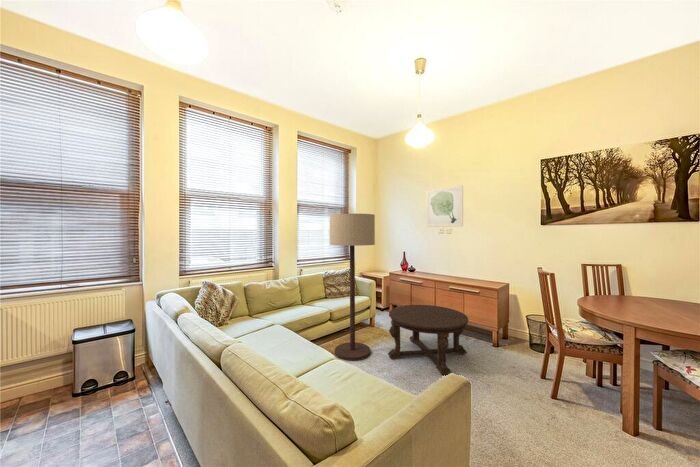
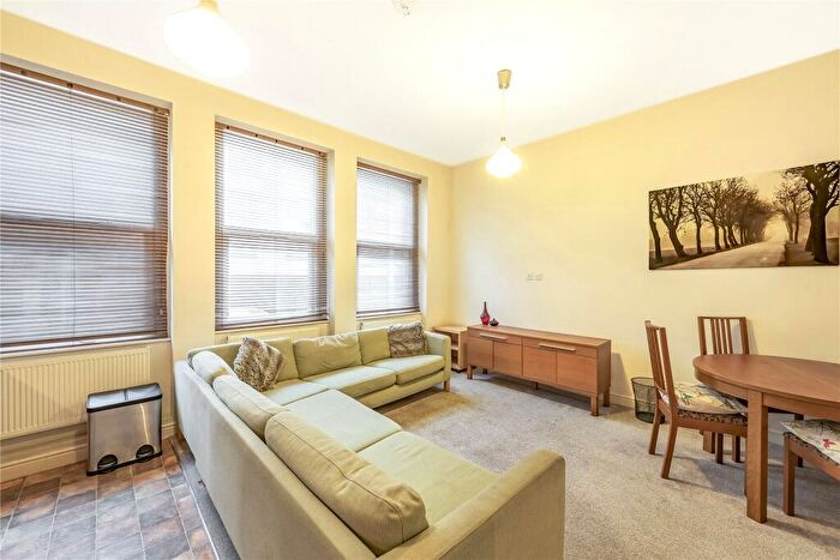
- floor lamp [329,213,376,361]
- wall art [425,185,464,228]
- coffee table [387,304,469,376]
